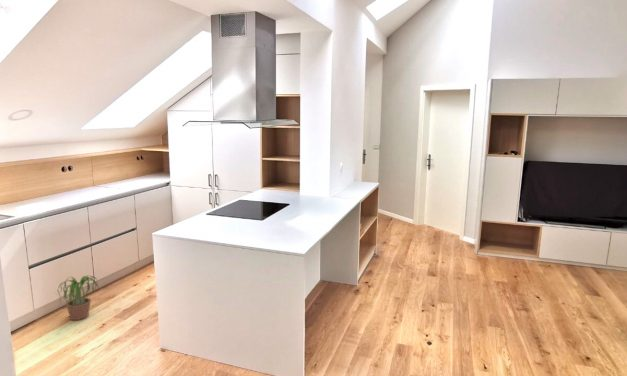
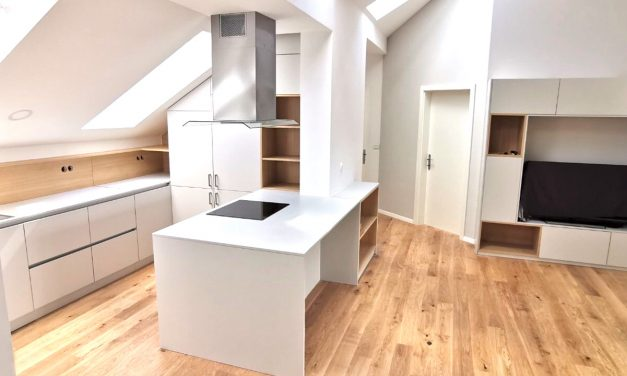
- potted plant [54,274,99,321]
